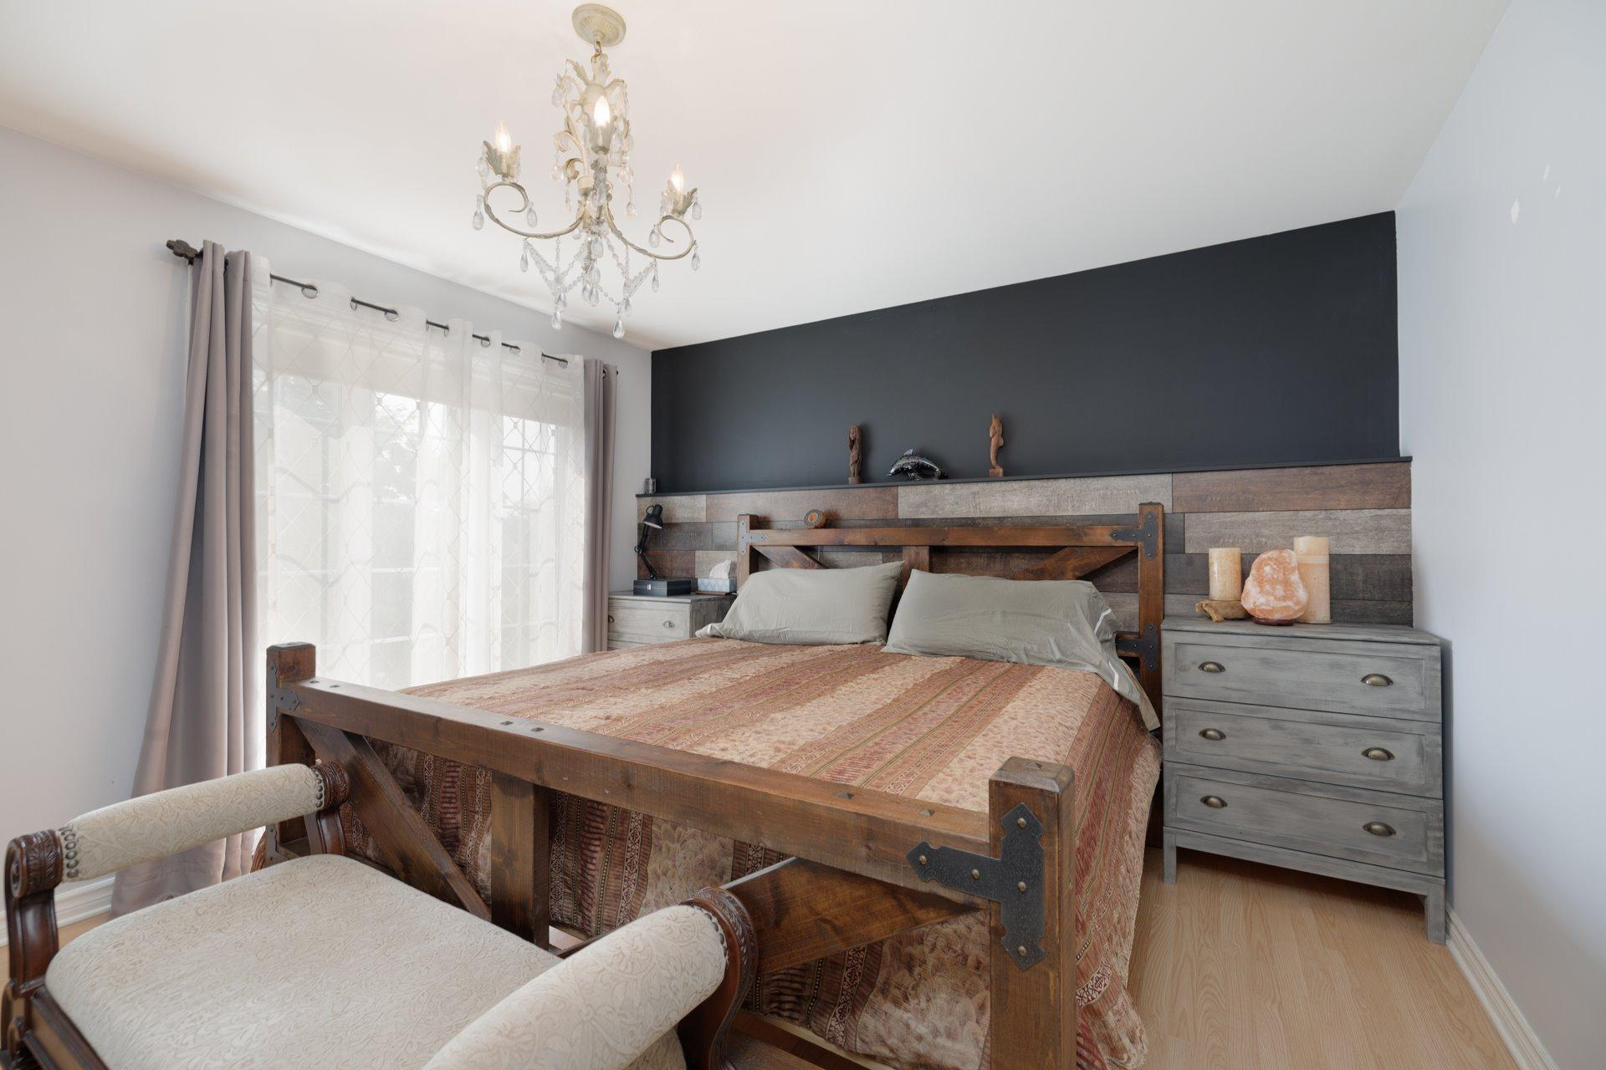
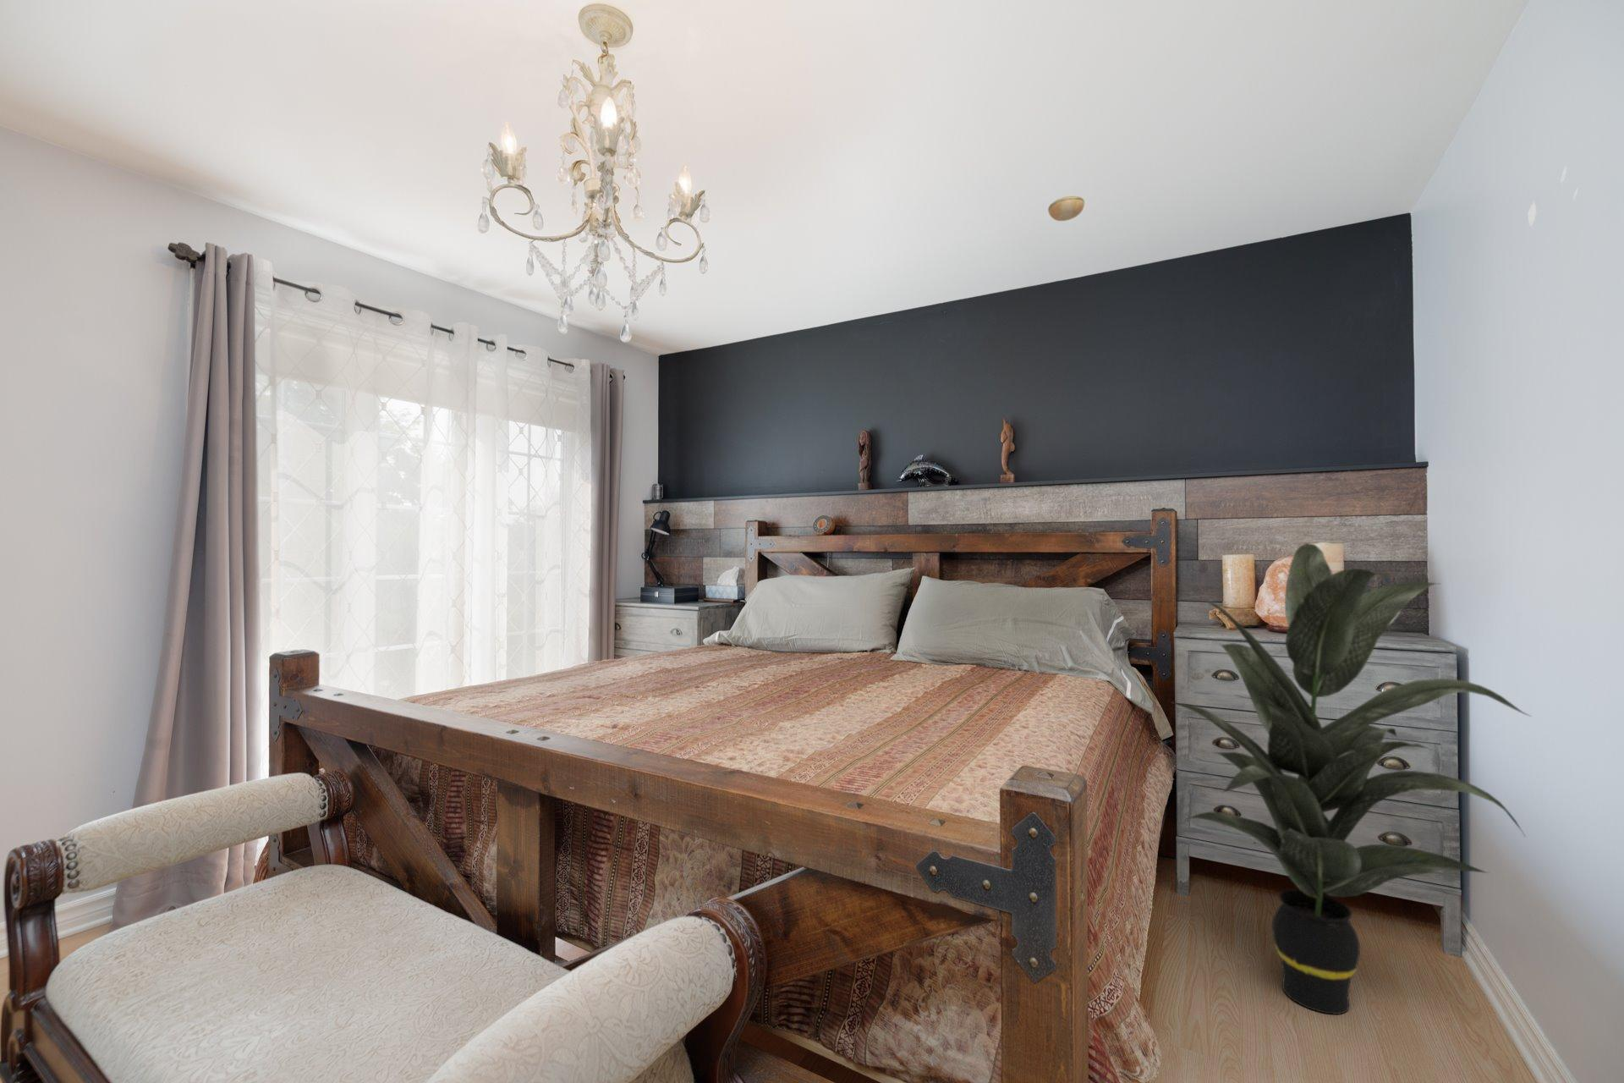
+ smoke detector [1048,196,1085,221]
+ indoor plant [1170,543,1532,1015]
